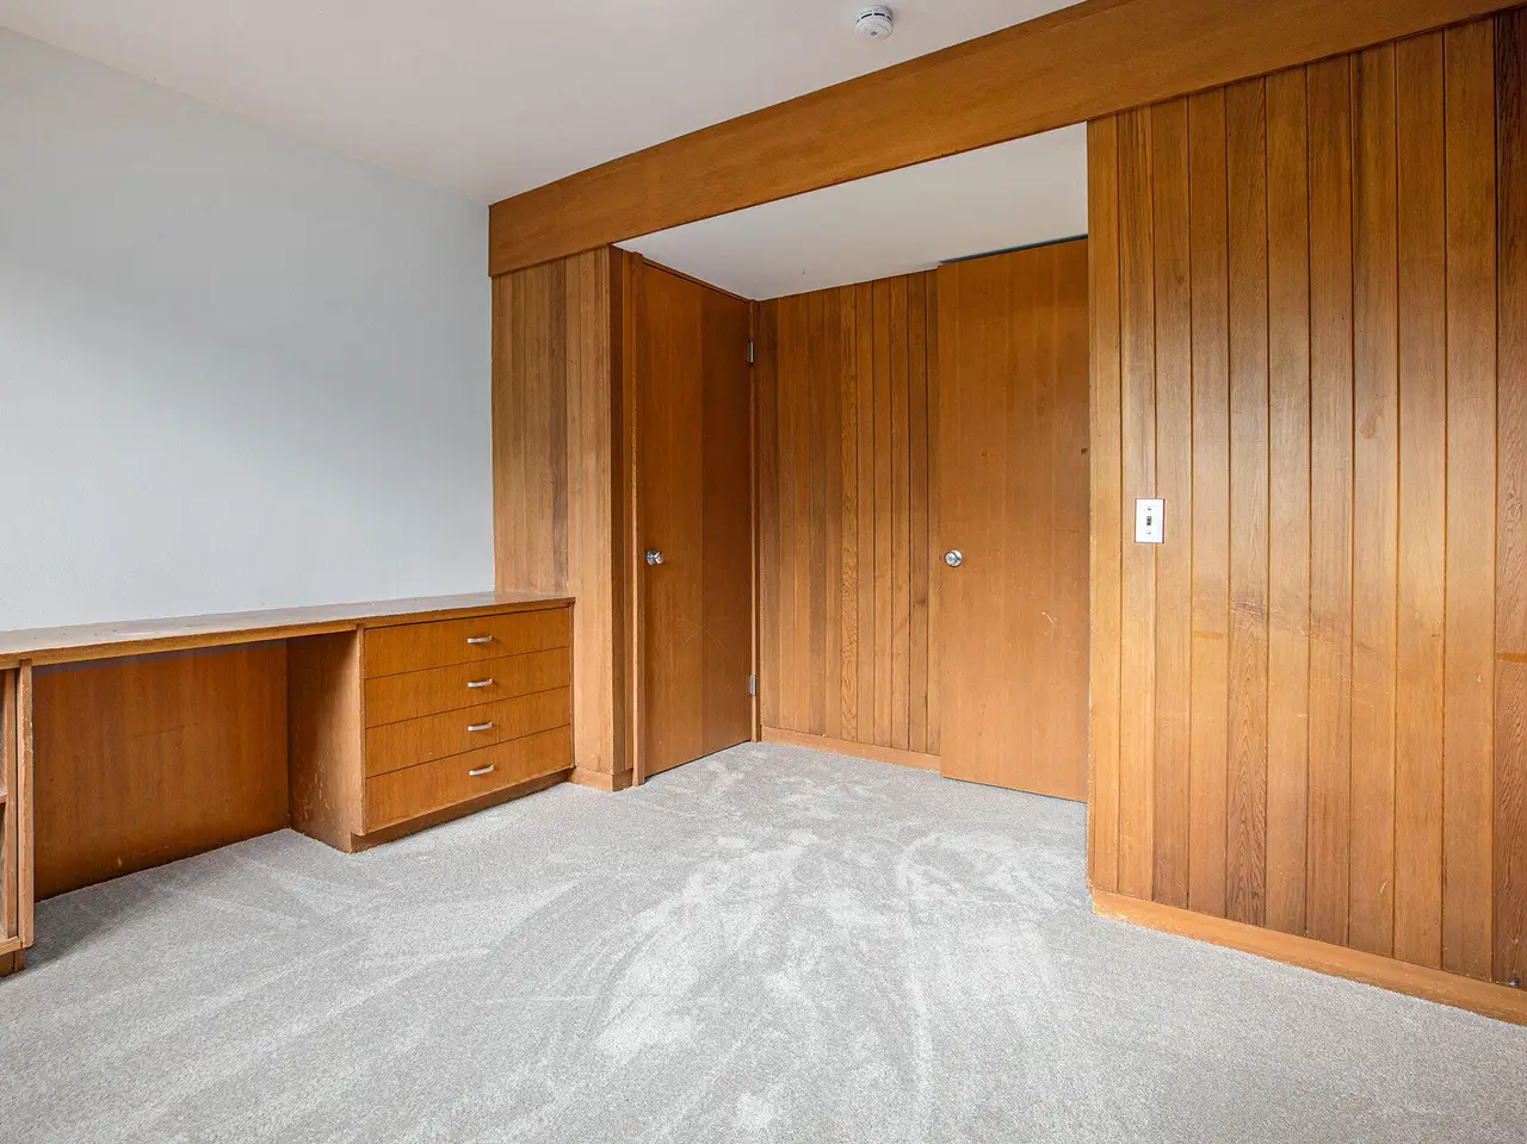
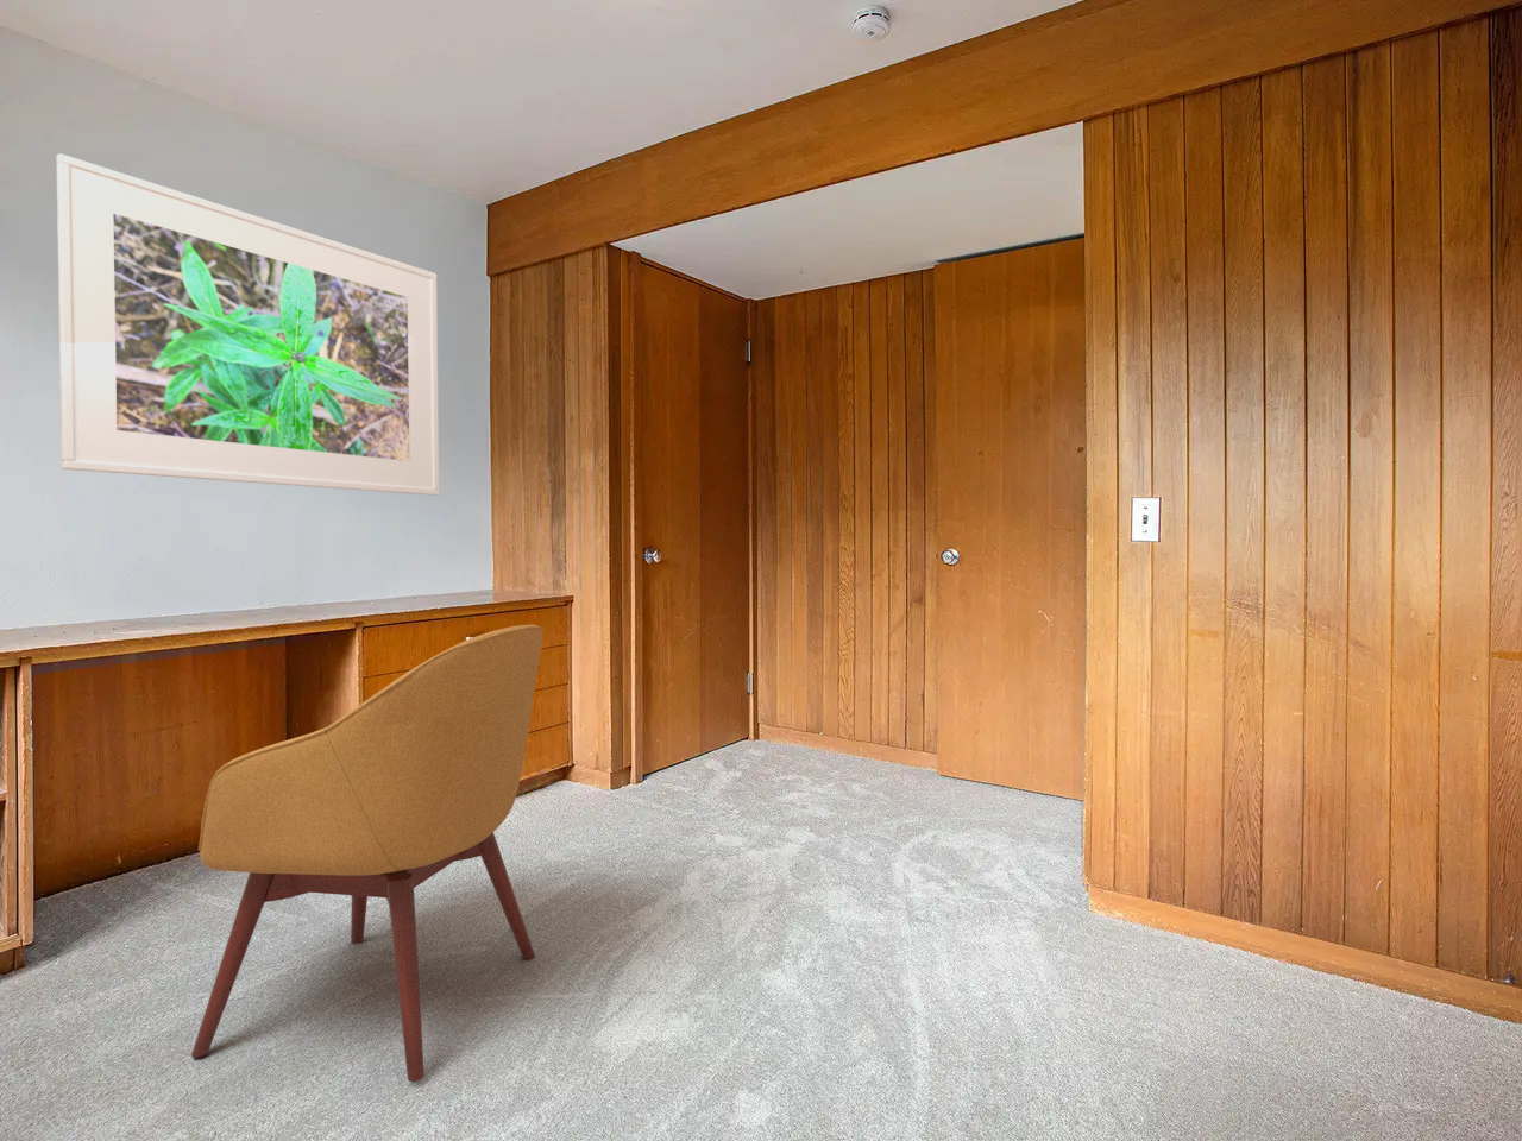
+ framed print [56,152,440,497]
+ chair [191,624,544,1082]
